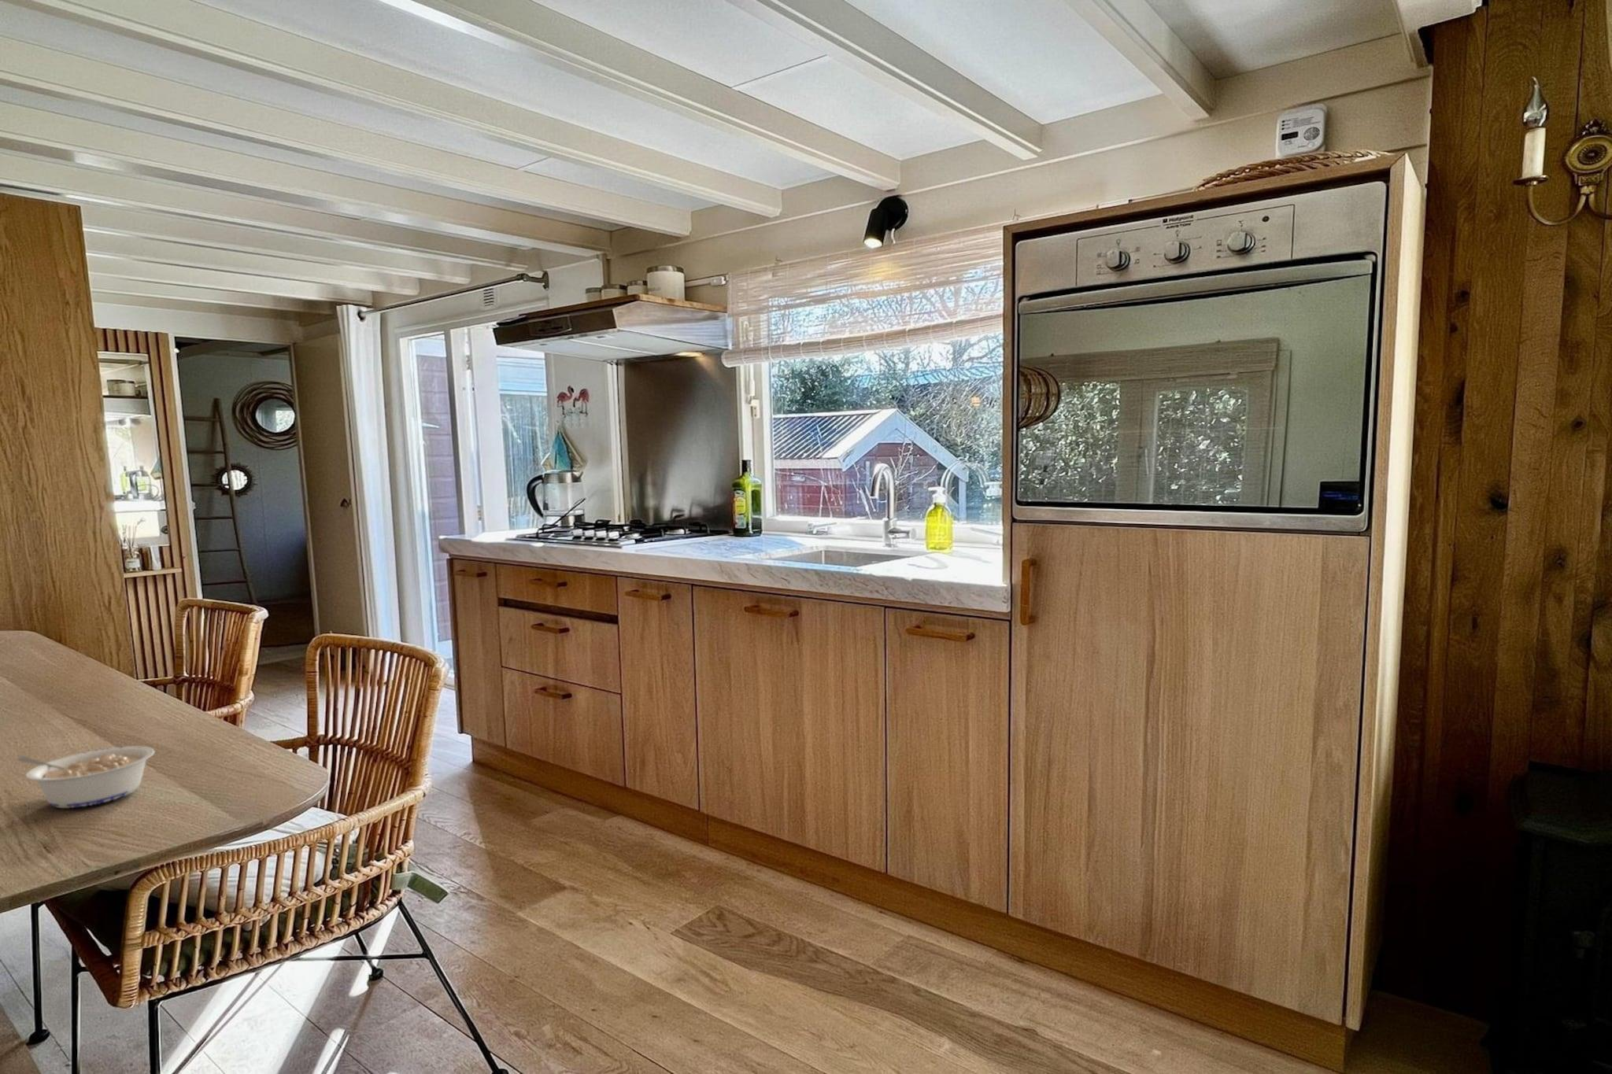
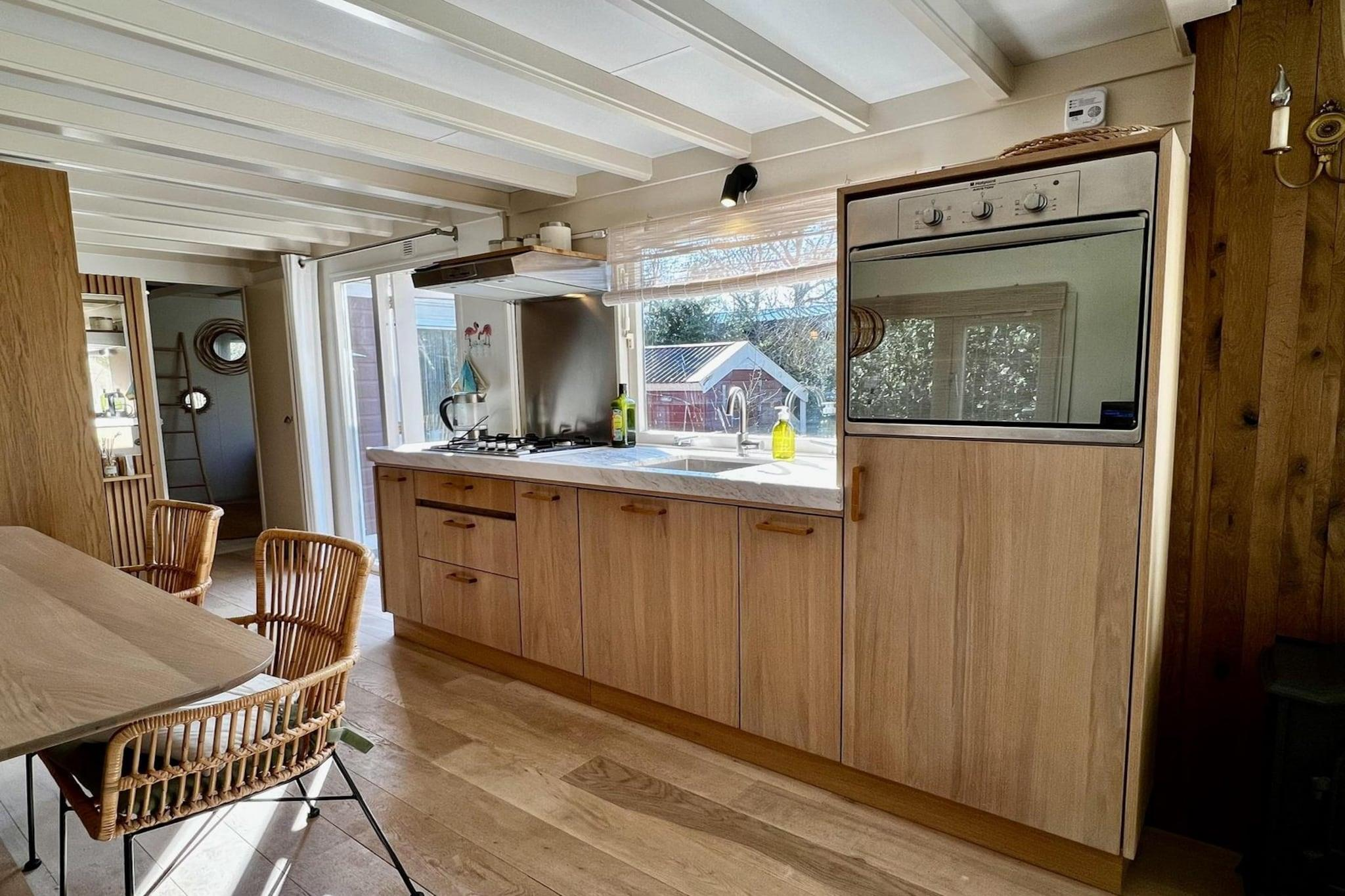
- legume [16,746,156,809]
